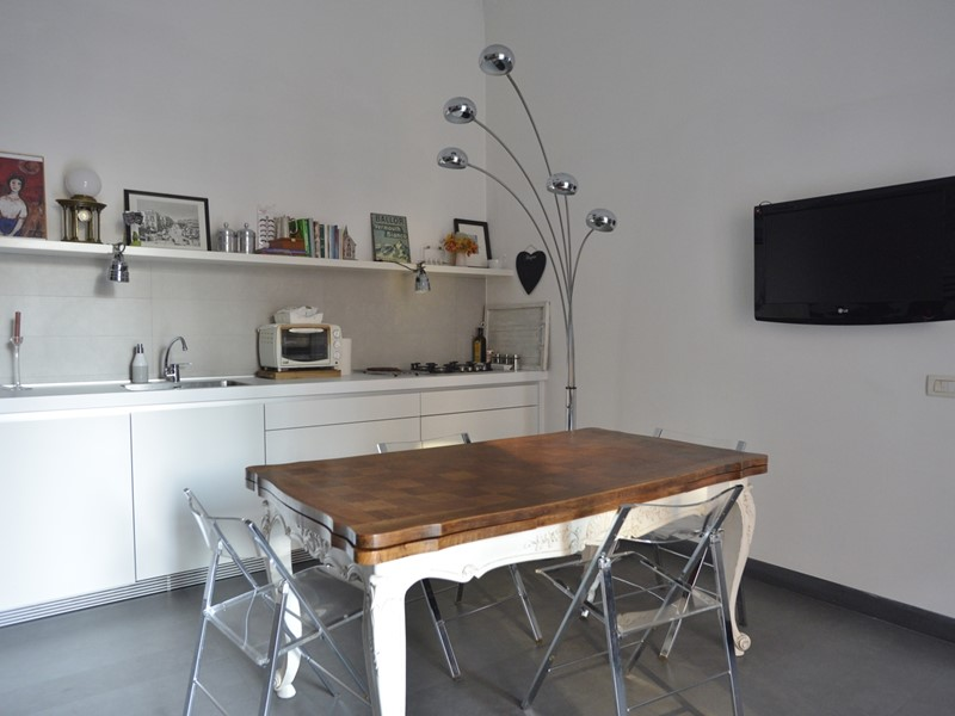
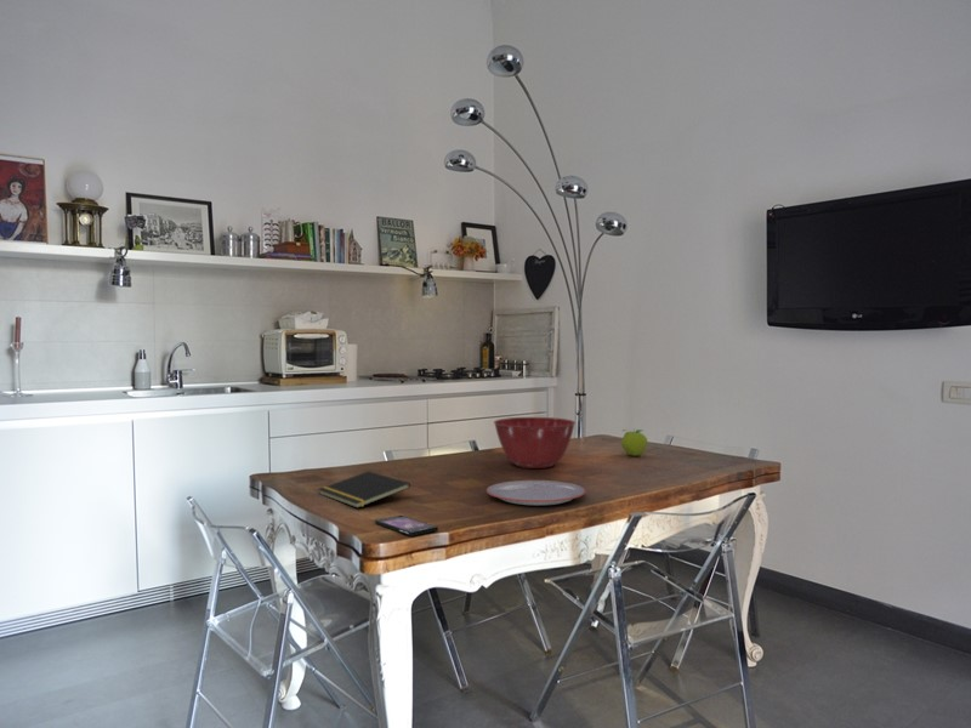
+ fruit [620,428,648,457]
+ notepad [317,471,411,510]
+ plate [486,479,587,506]
+ mixing bowl [493,416,577,470]
+ smartphone [374,514,439,538]
